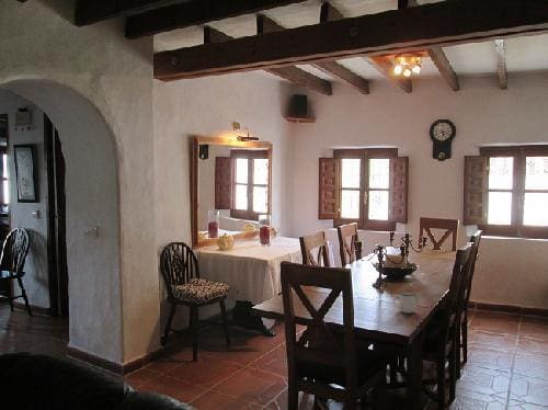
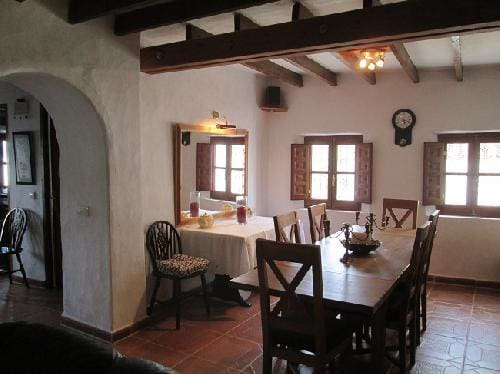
- mug [392,291,416,315]
